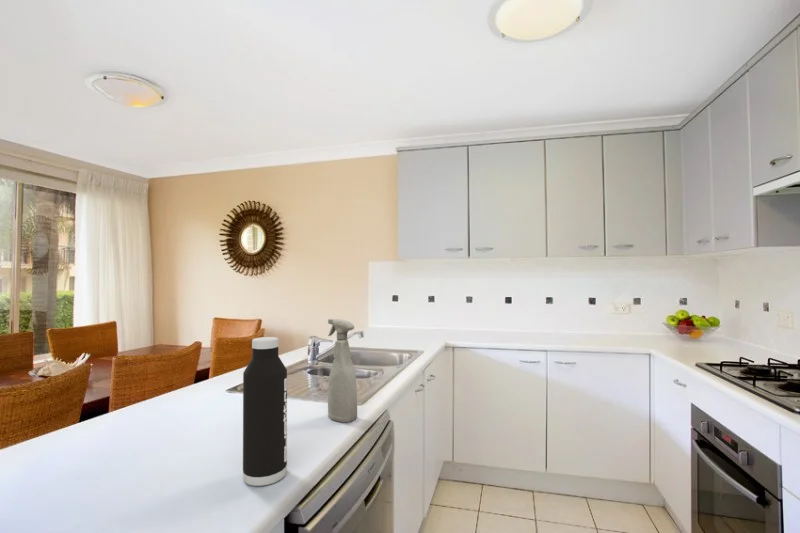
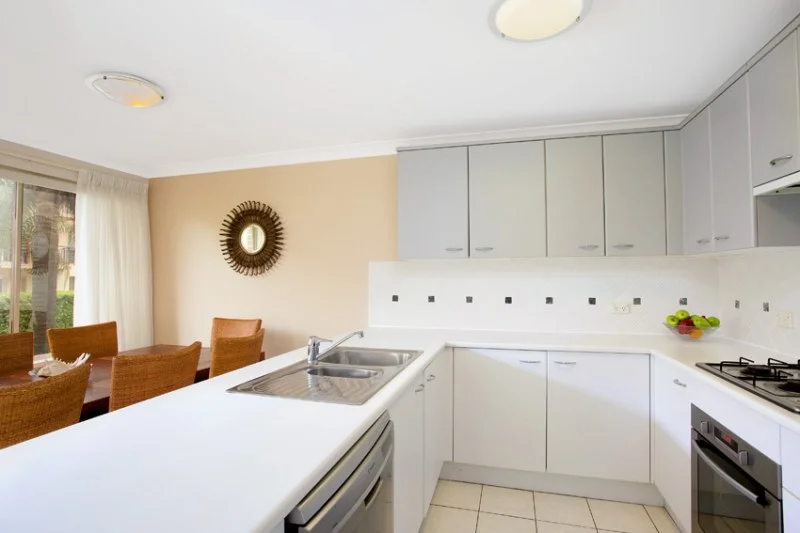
- water bottle [242,336,288,487]
- spray bottle [327,318,358,423]
